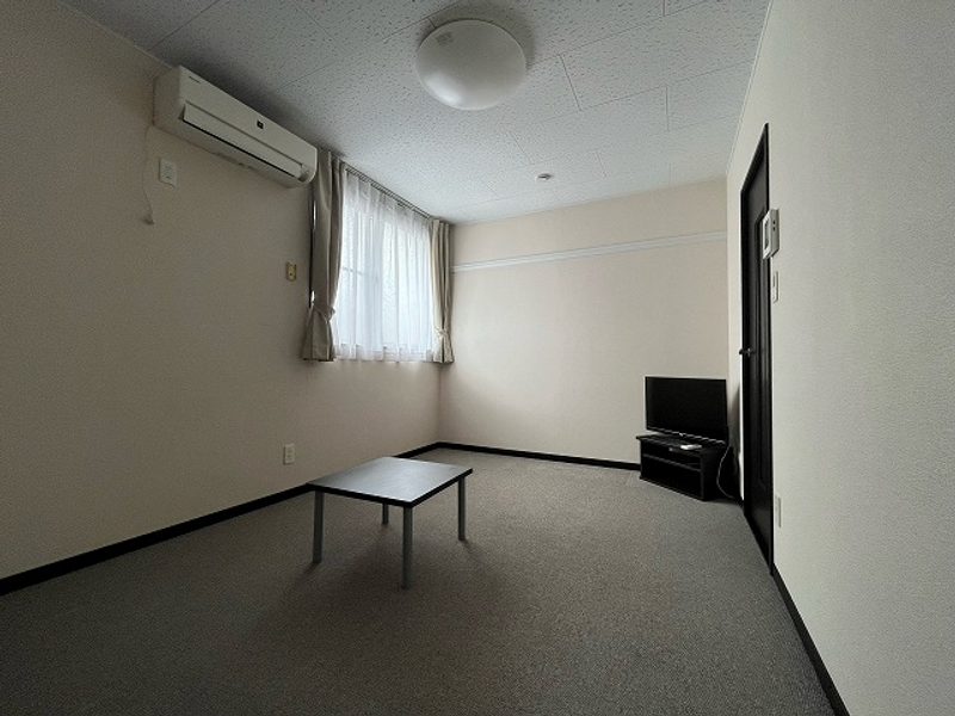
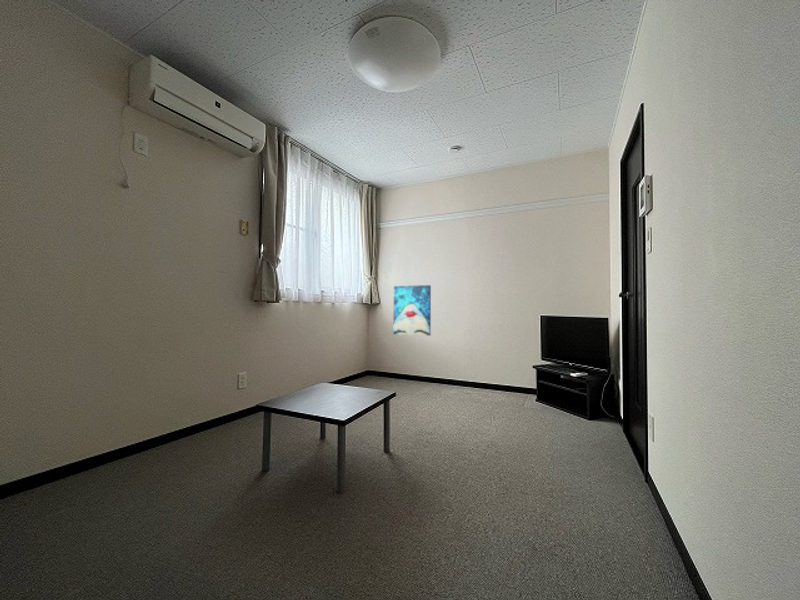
+ wall art [392,284,432,337]
